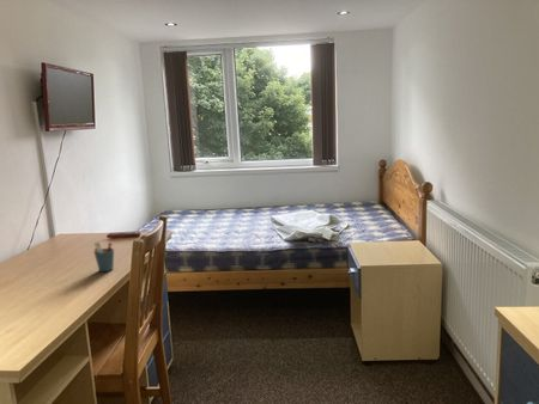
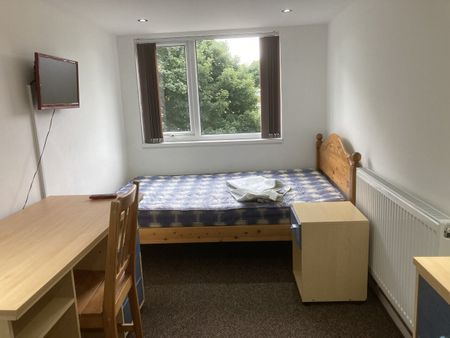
- pen holder [93,240,115,273]
